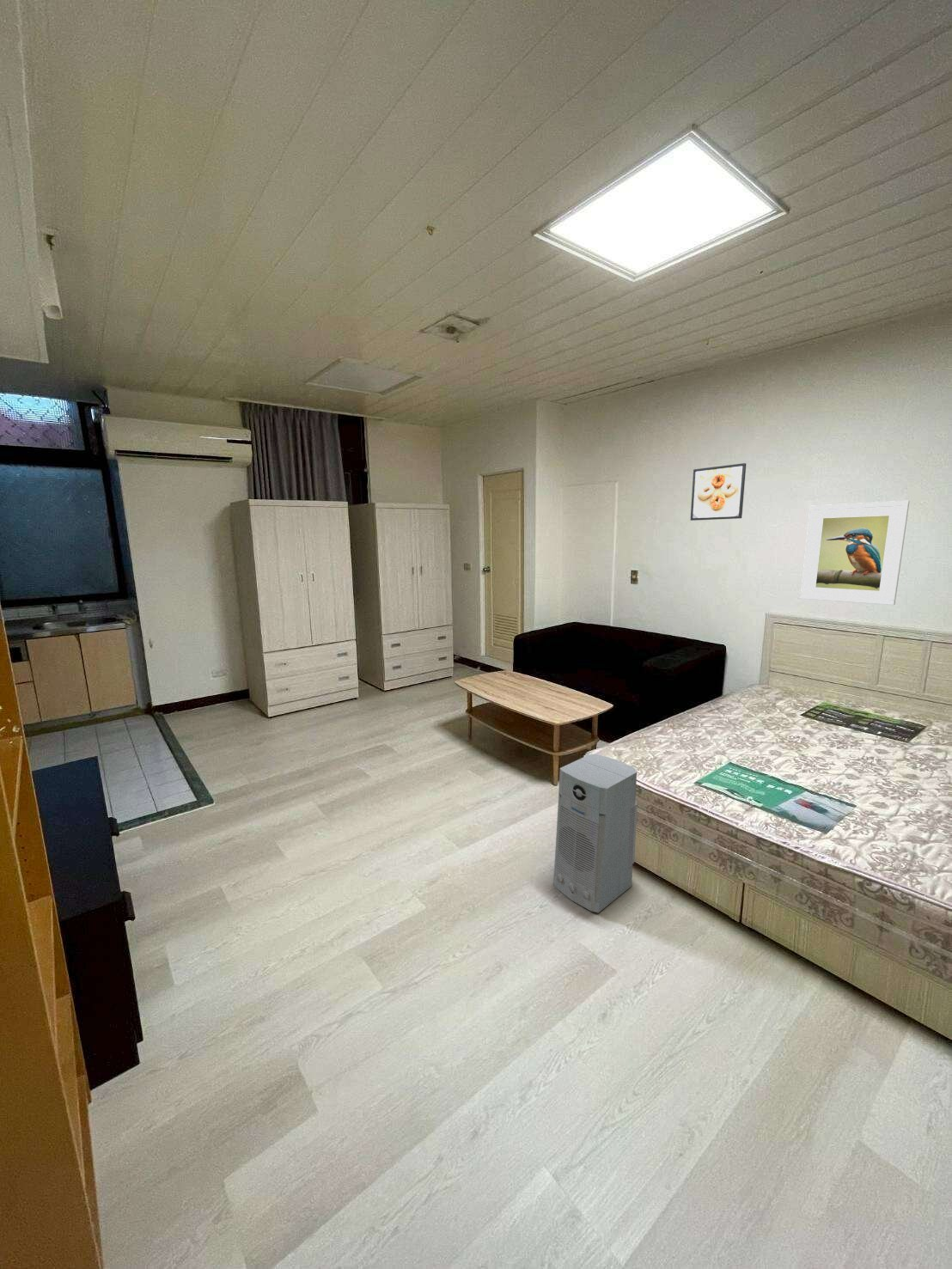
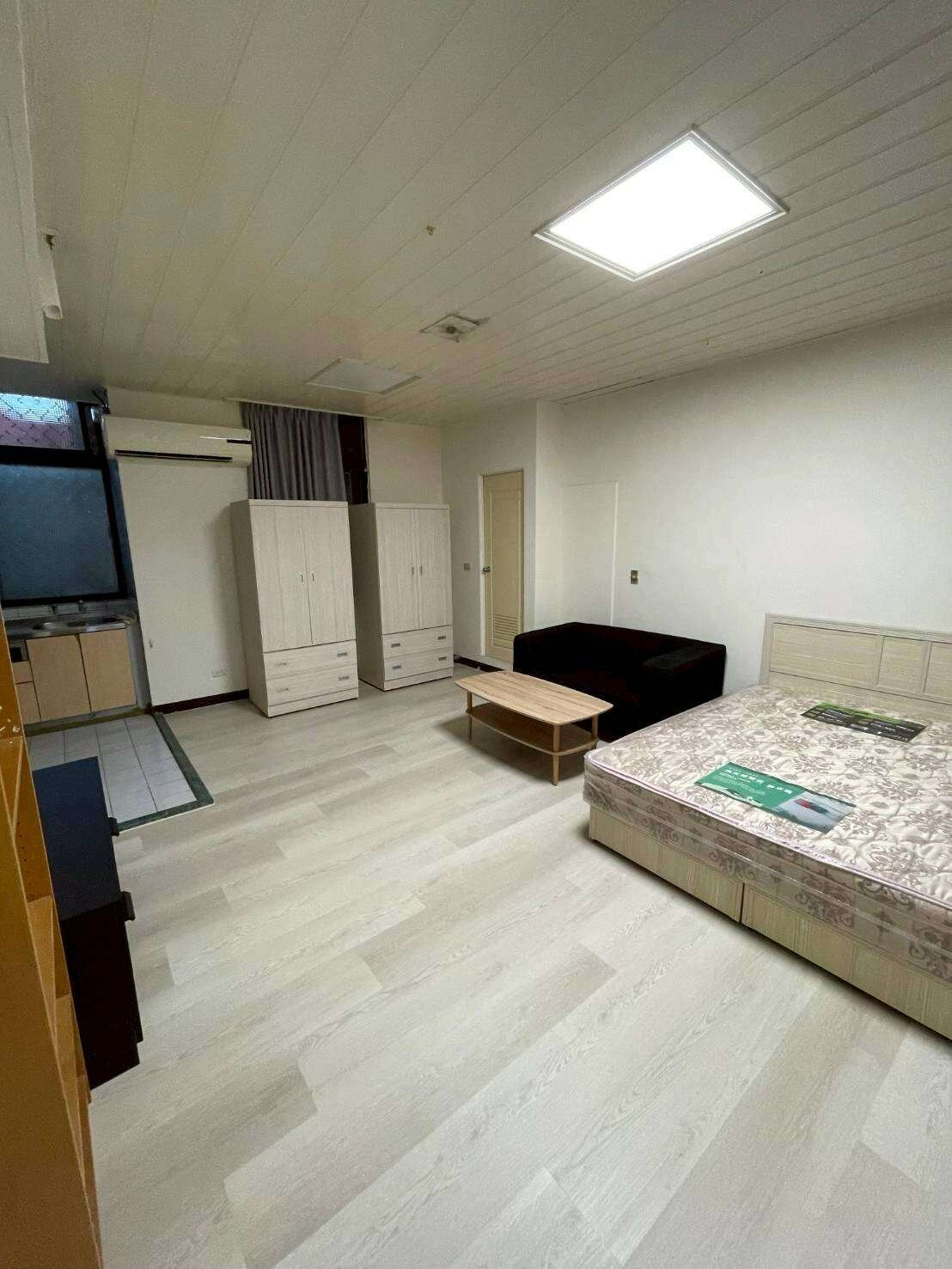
- air purifier [552,753,638,913]
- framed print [800,500,911,606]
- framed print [690,462,747,522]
